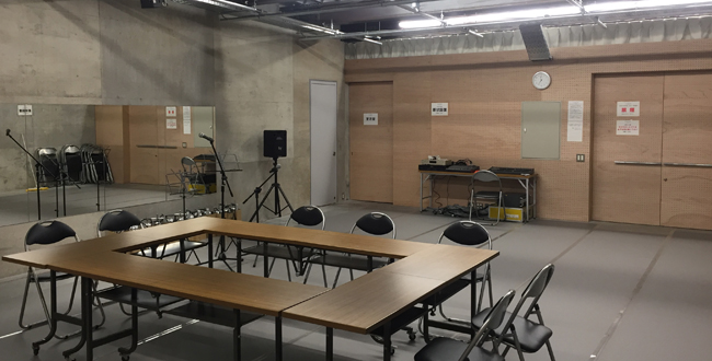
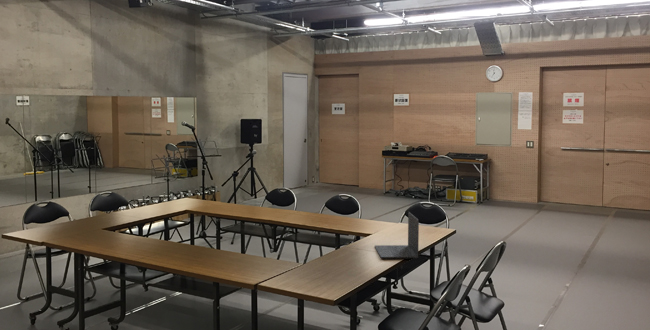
+ laptop [374,211,420,260]
